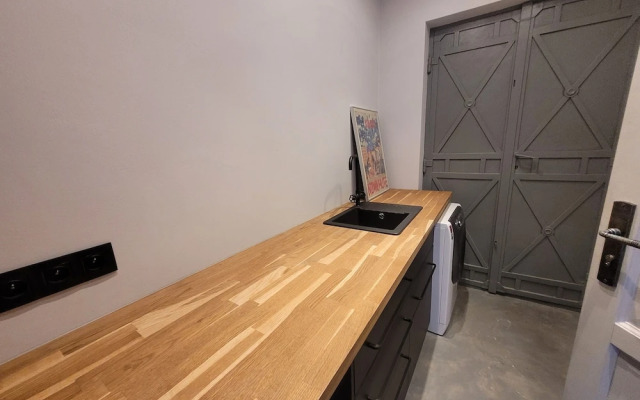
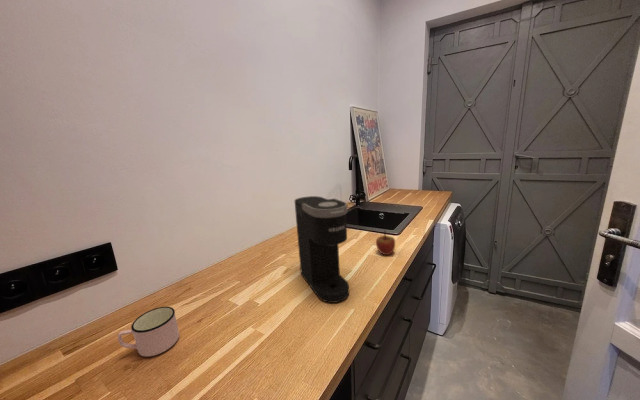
+ mug [117,306,180,357]
+ coffee maker [294,195,350,304]
+ apple [375,229,396,256]
